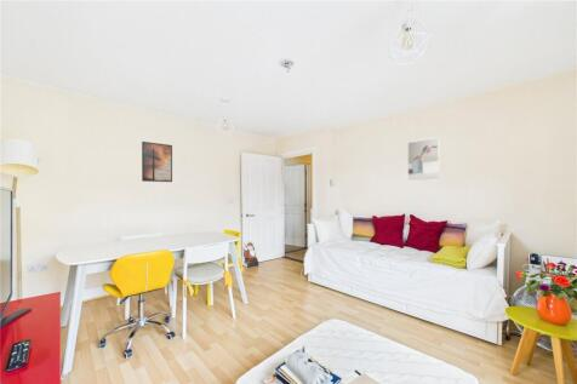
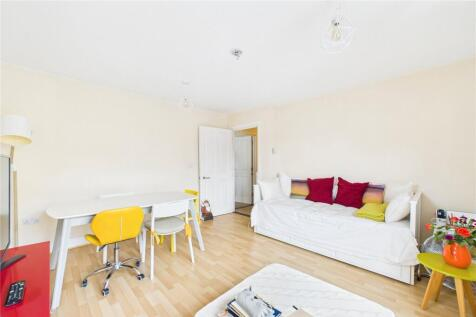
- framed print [406,137,441,182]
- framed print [141,141,173,183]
